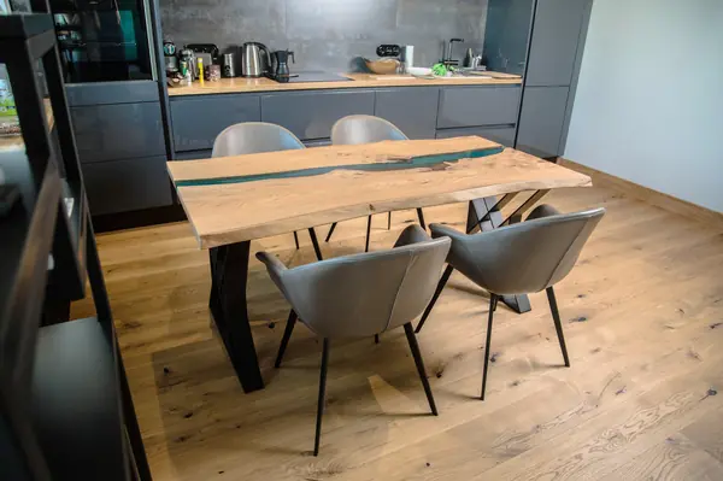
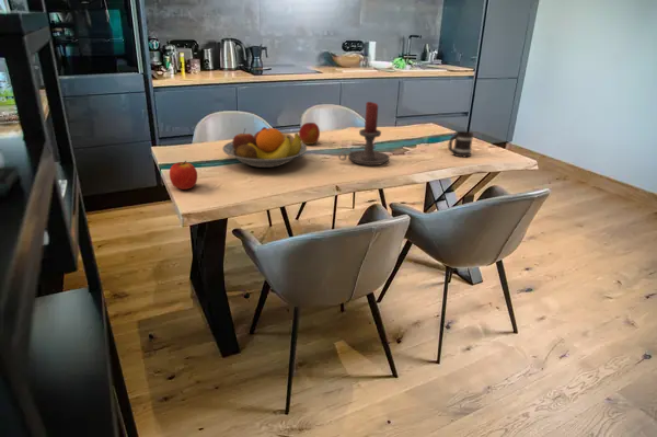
+ apple [169,160,198,191]
+ candle holder [337,101,391,166]
+ mug [448,130,474,158]
+ apple [298,122,321,146]
+ fruit bowl [221,126,308,169]
